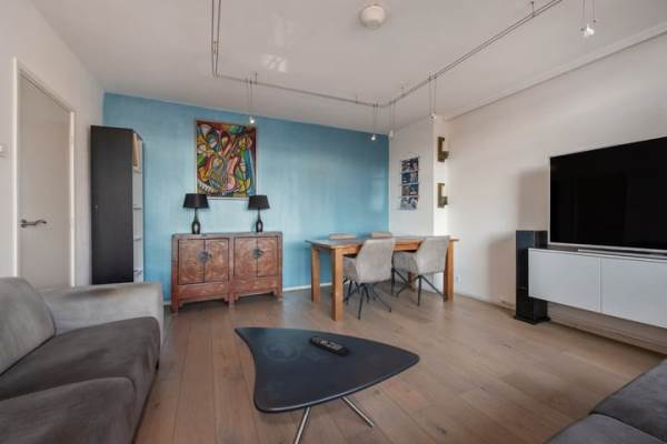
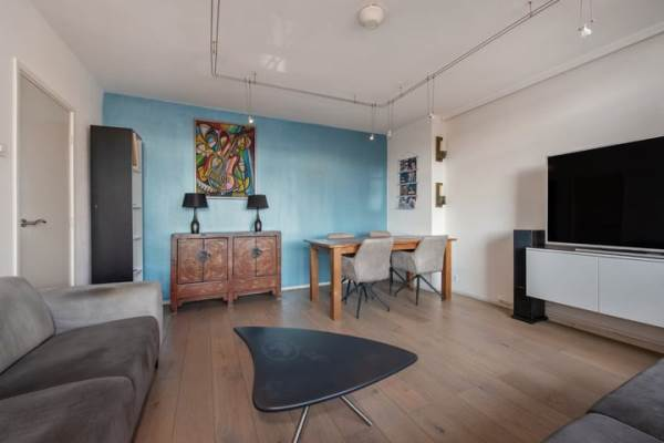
- remote control [308,335,351,357]
